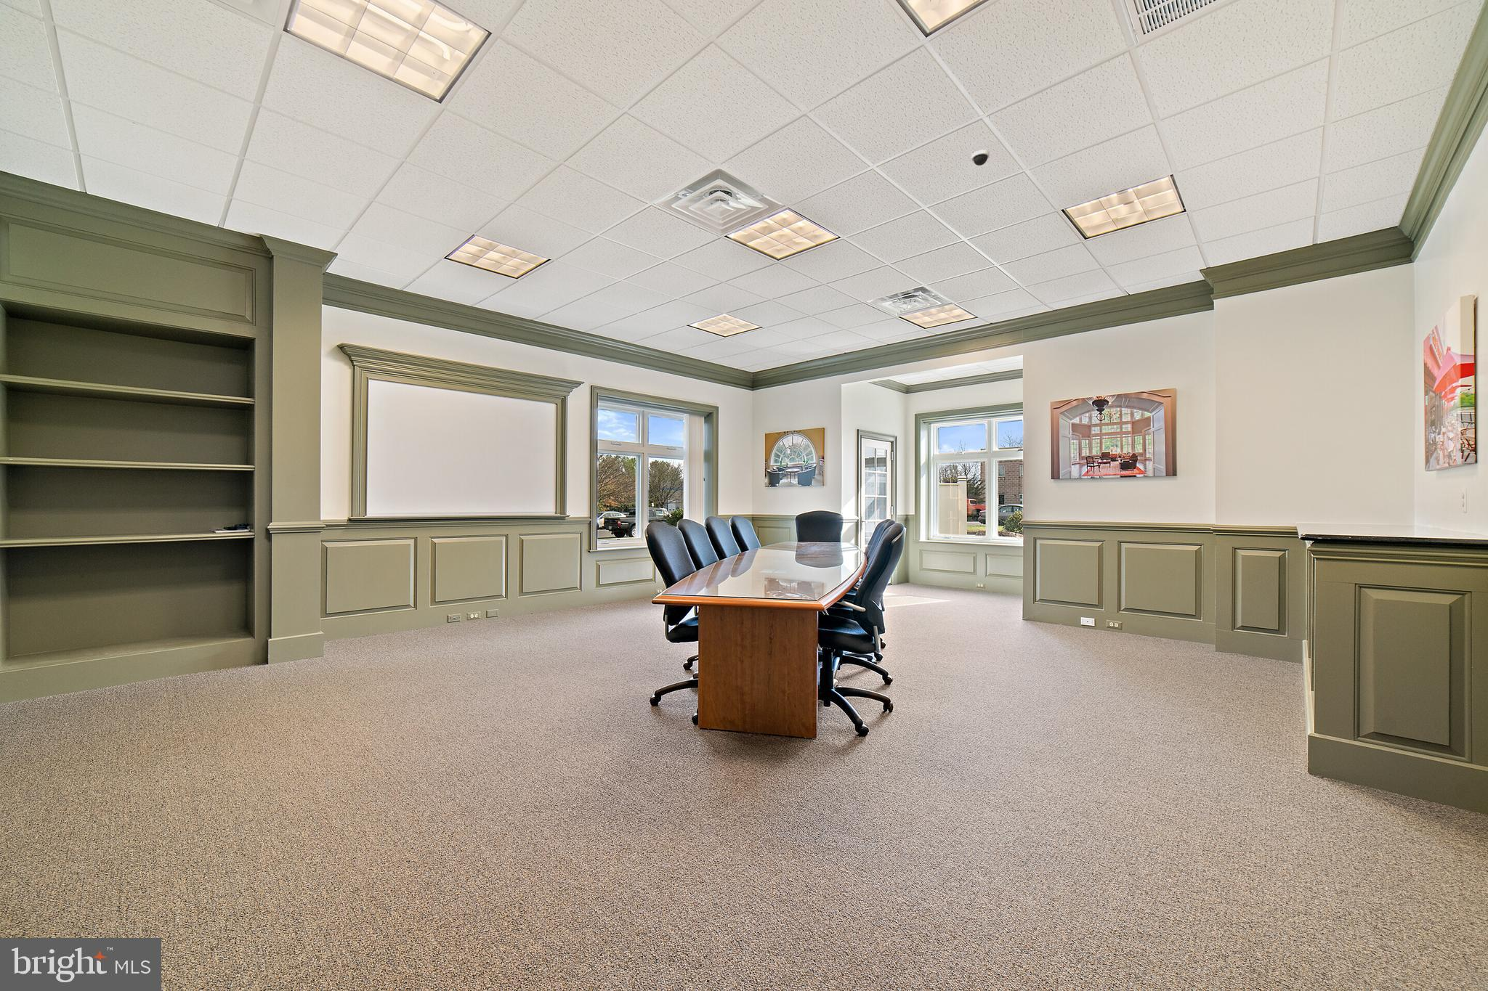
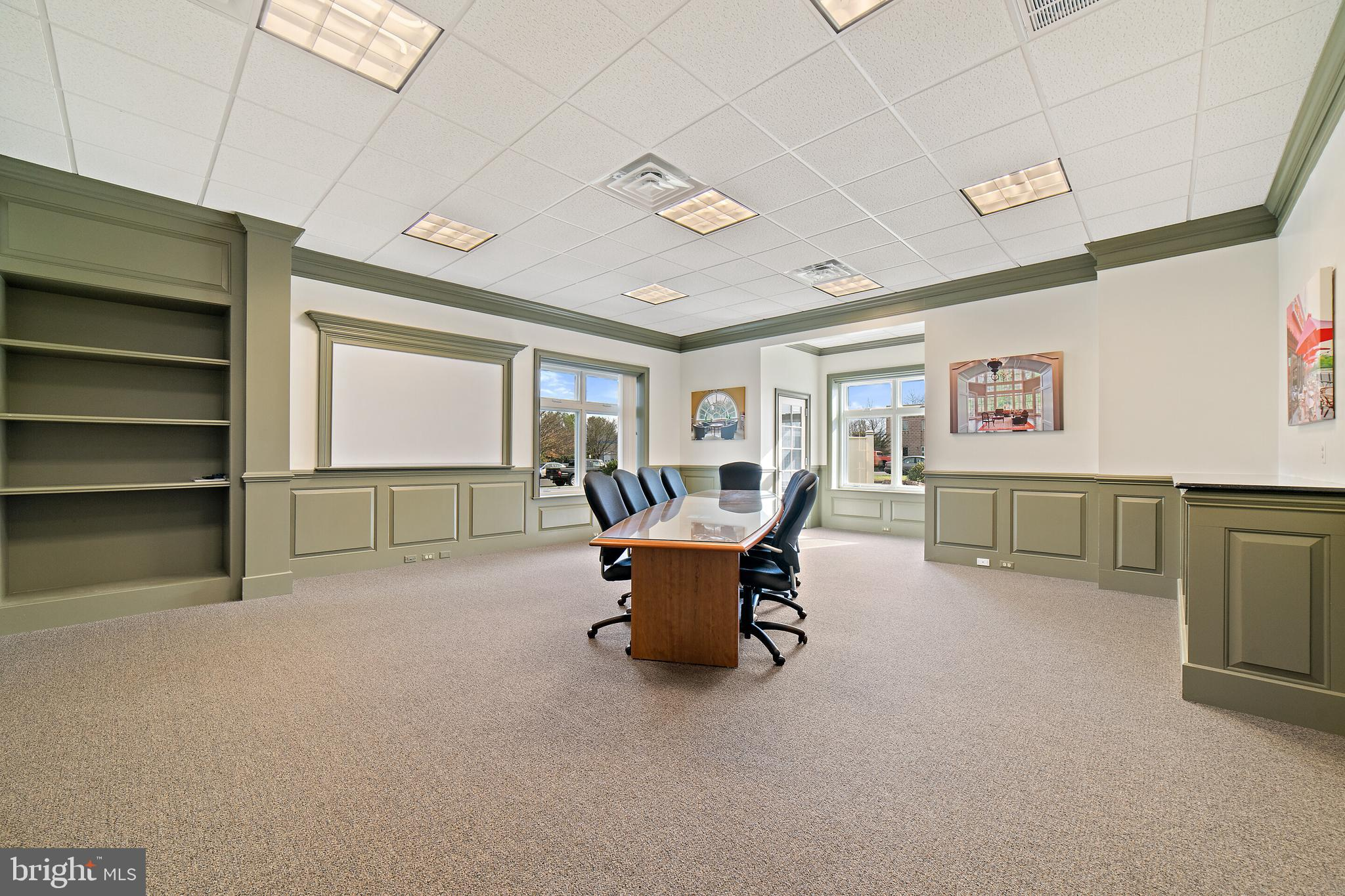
- dome security camera [970,149,990,166]
